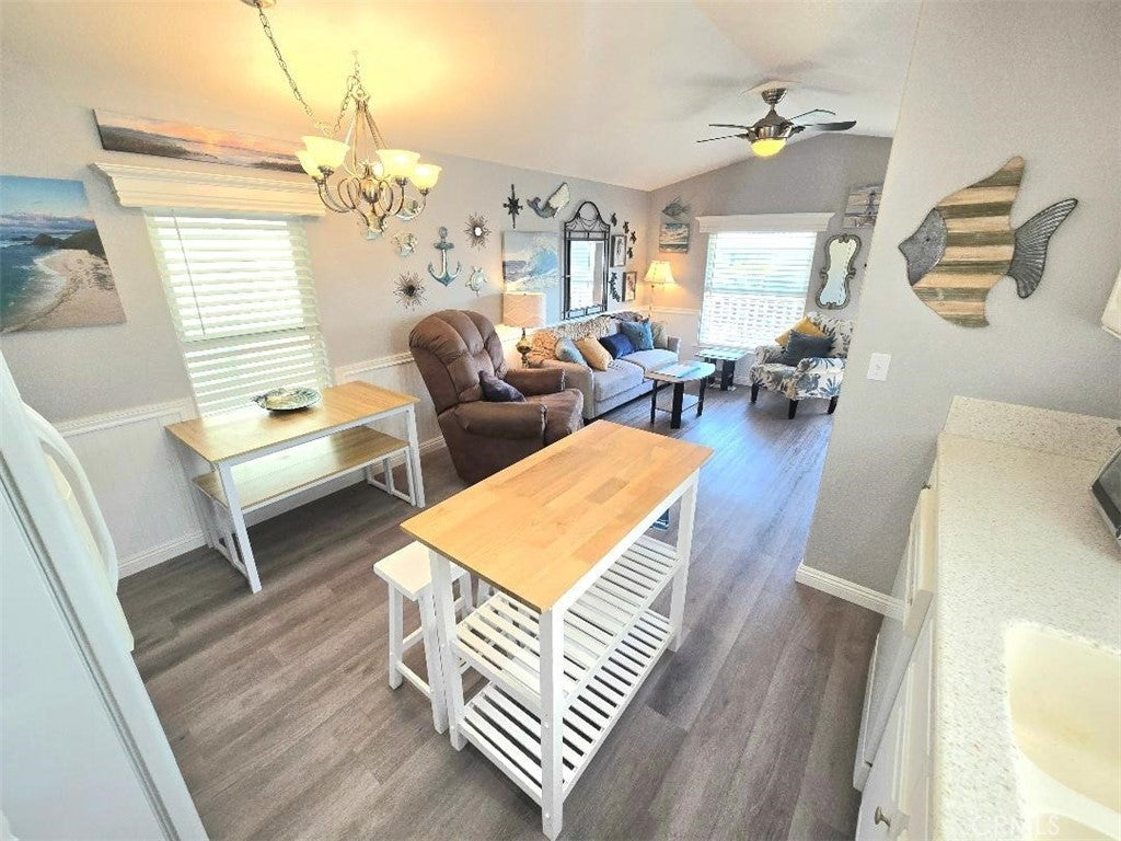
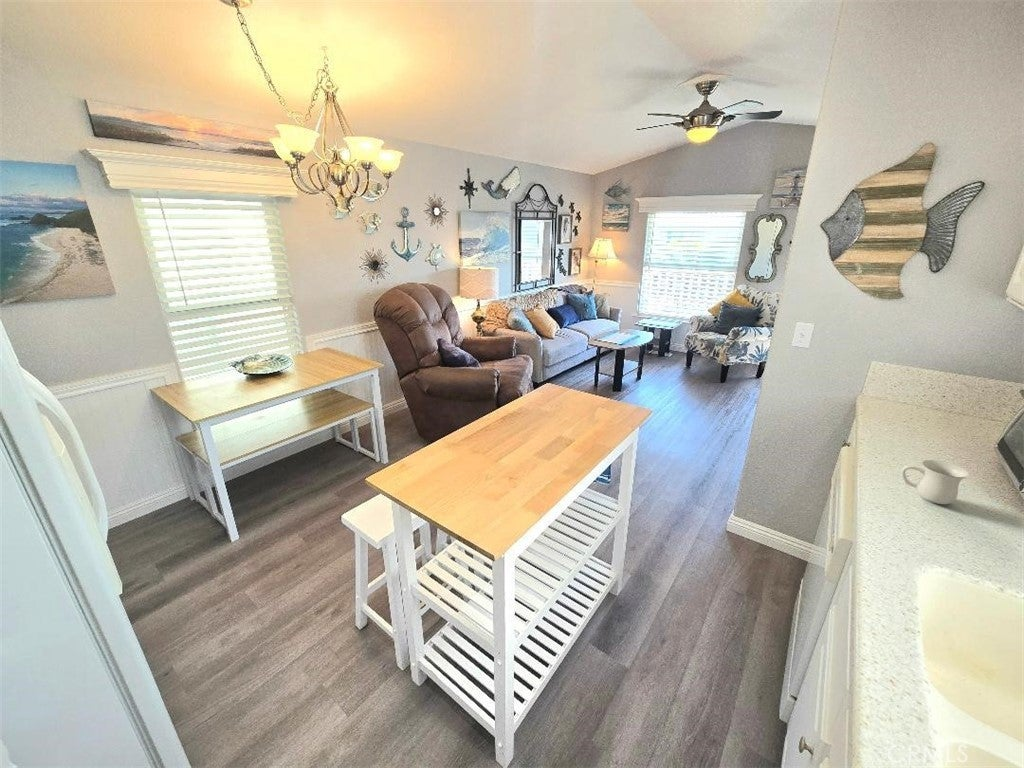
+ mug [900,459,969,506]
